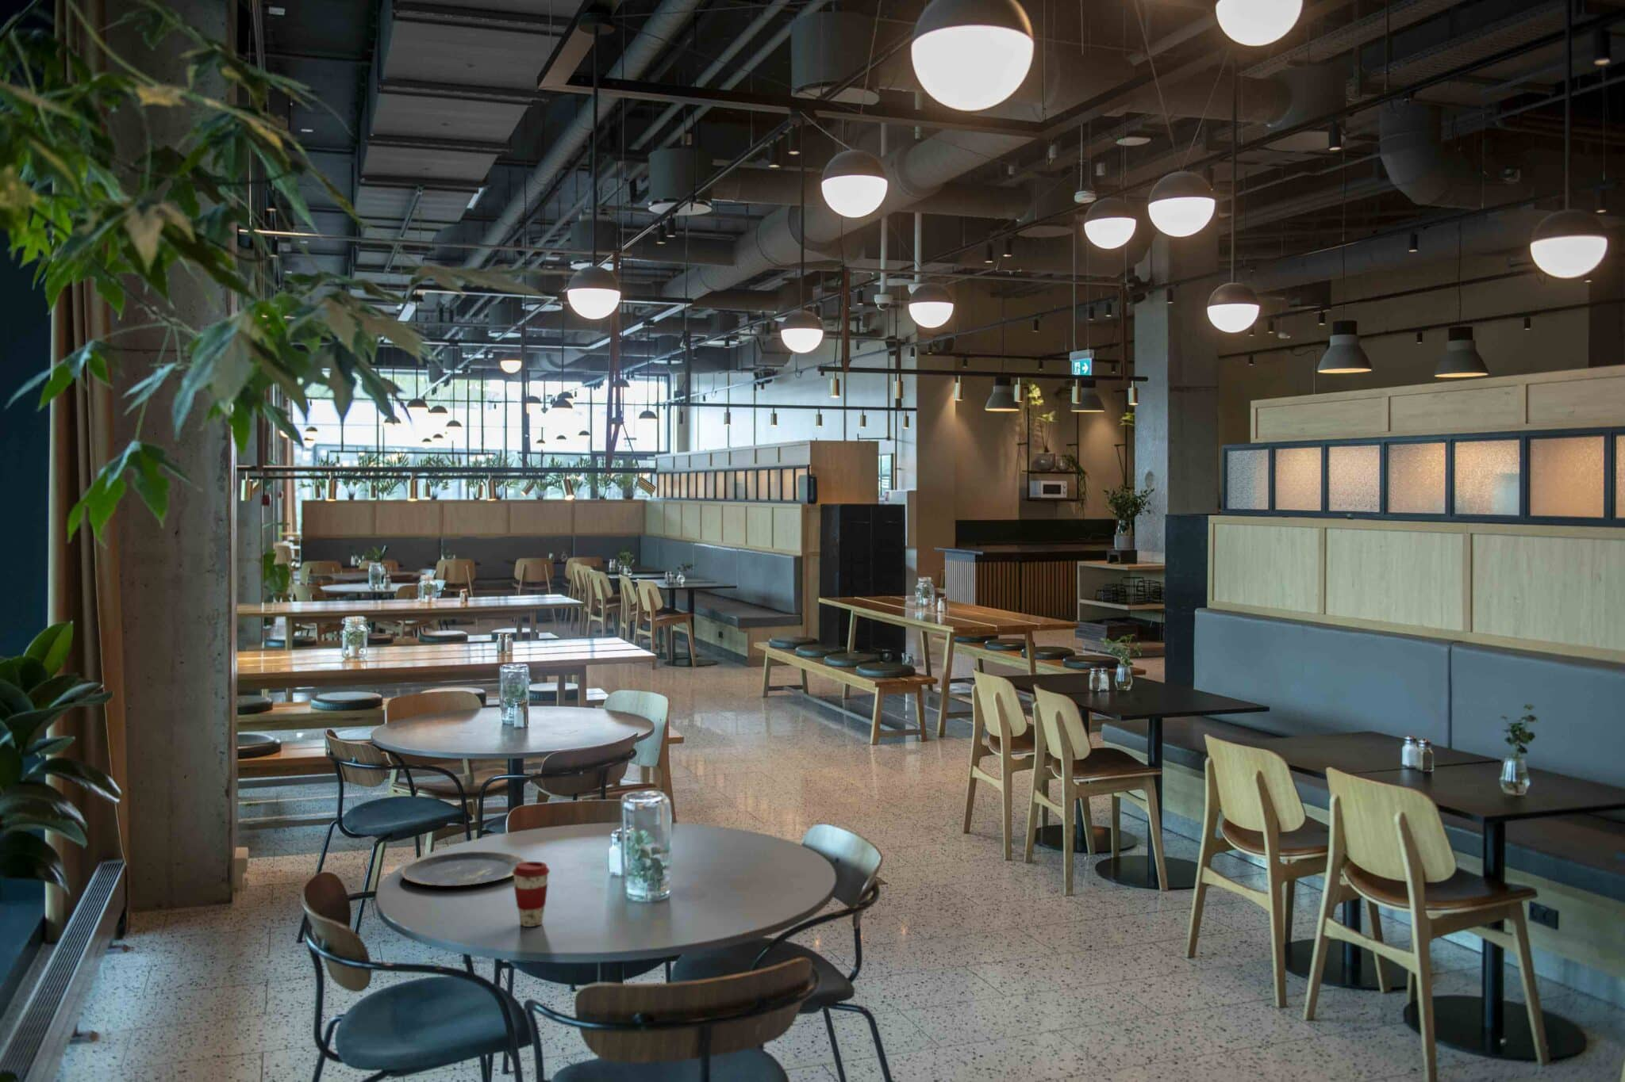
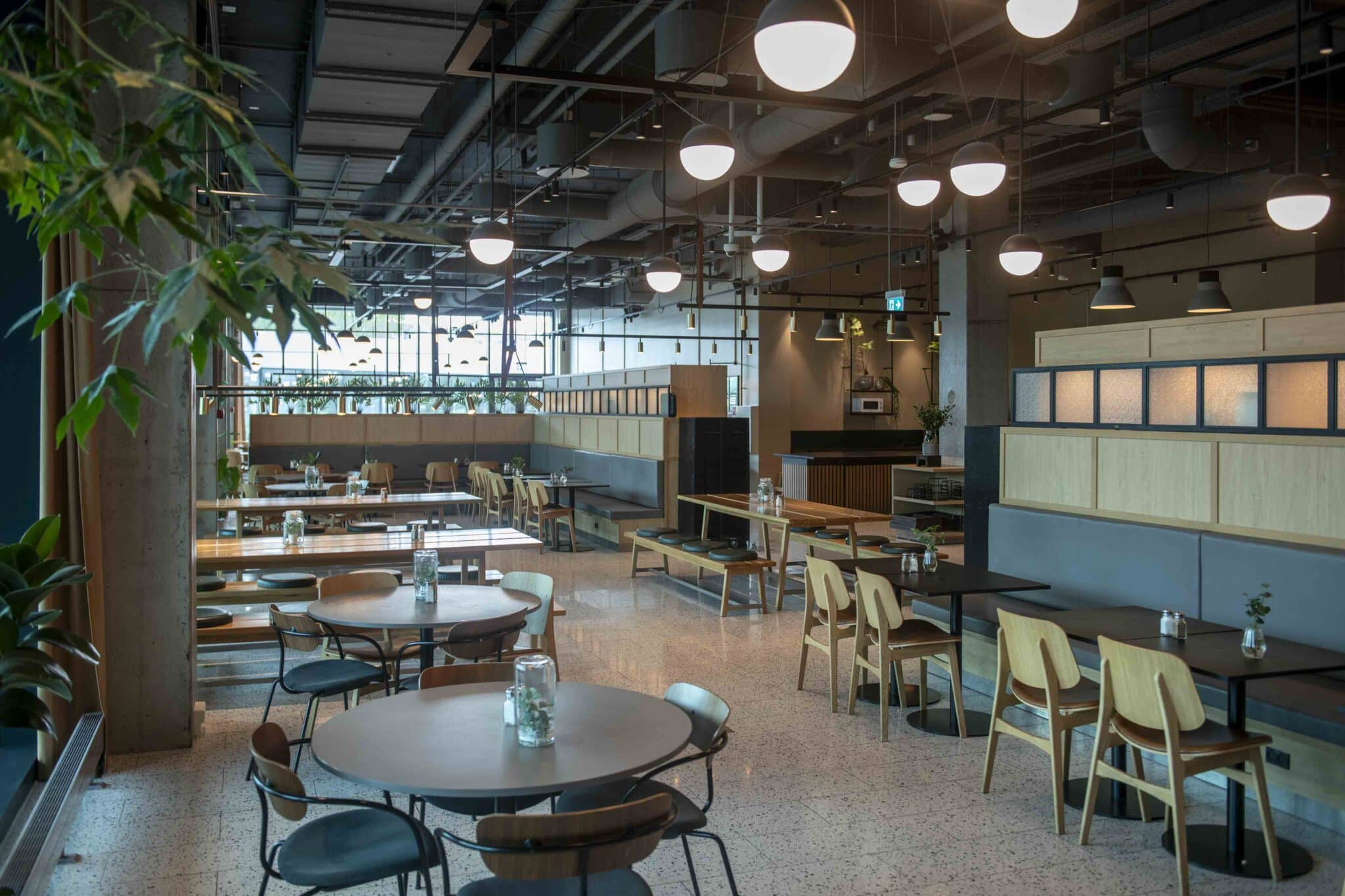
- coffee cup [512,861,551,927]
- plate [400,850,526,888]
